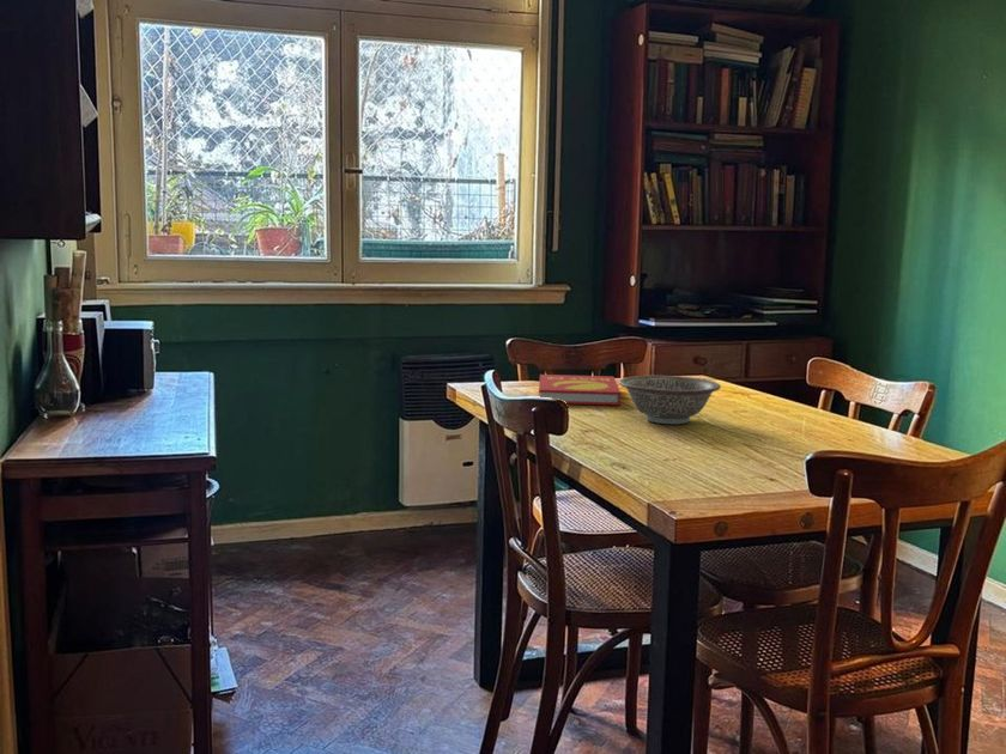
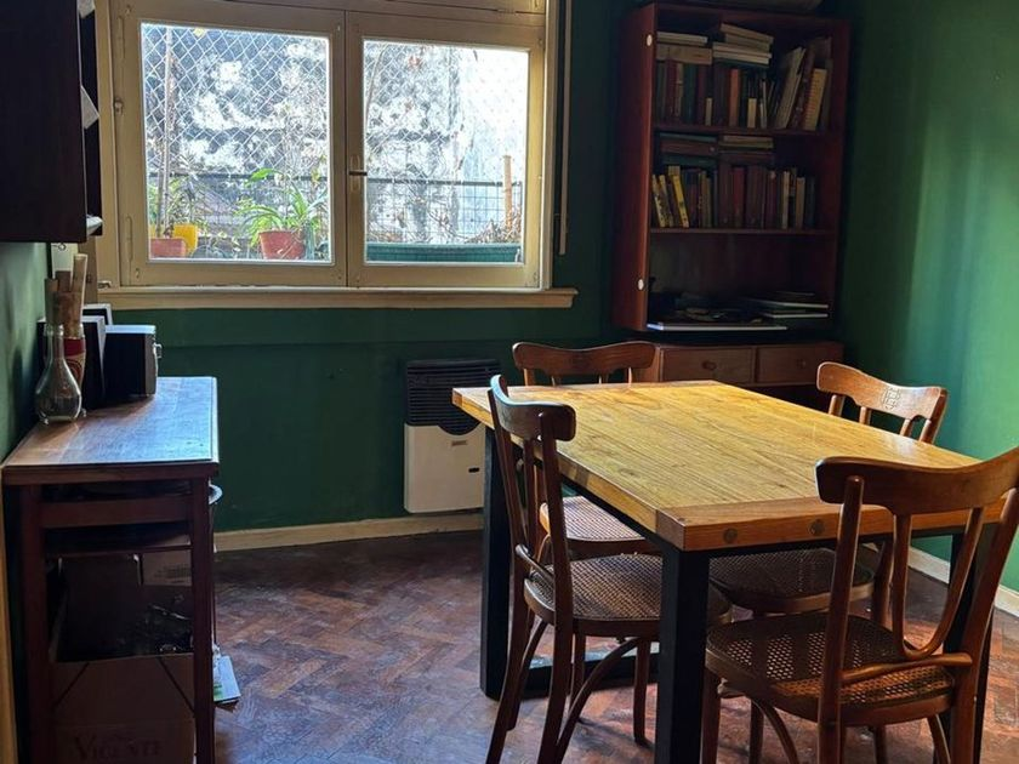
- book [538,373,622,407]
- decorative bowl [618,375,722,425]
